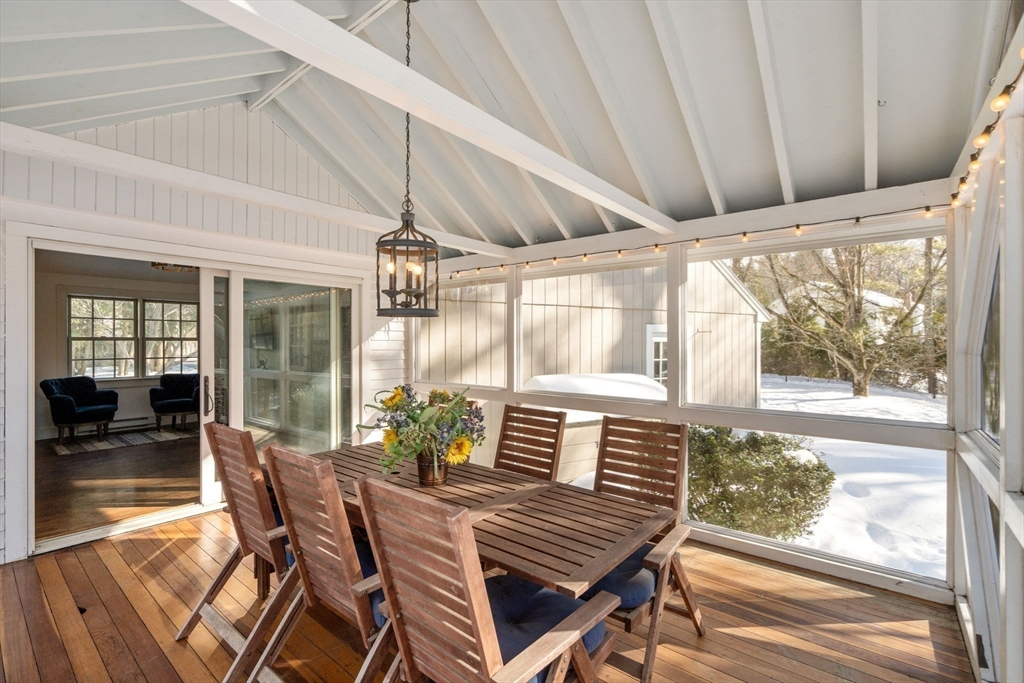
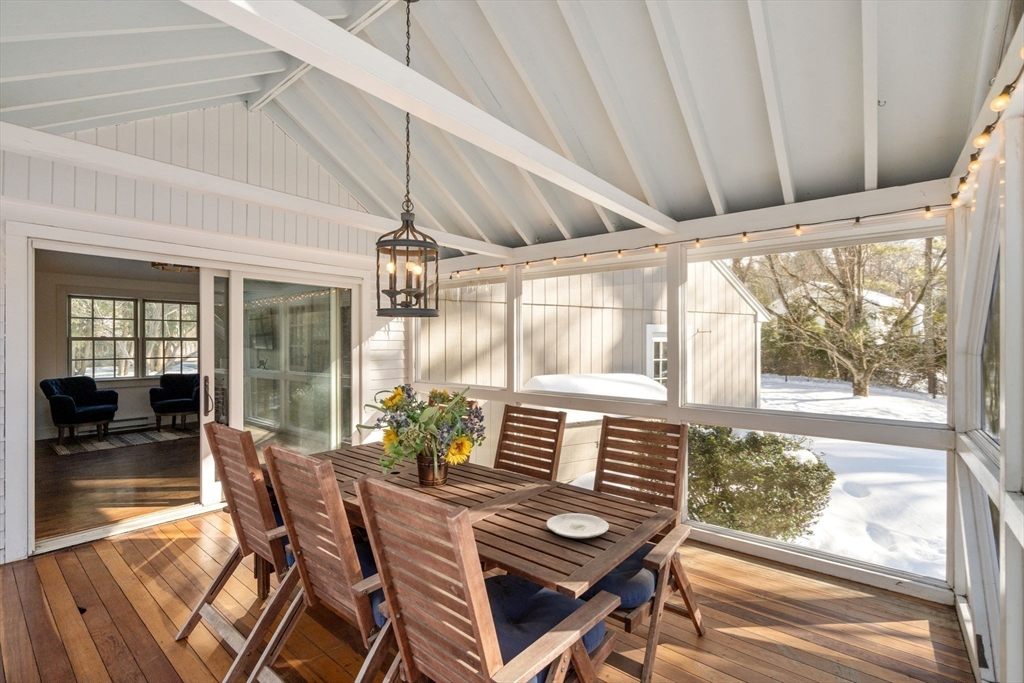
+ plate [546,512,610,539]
